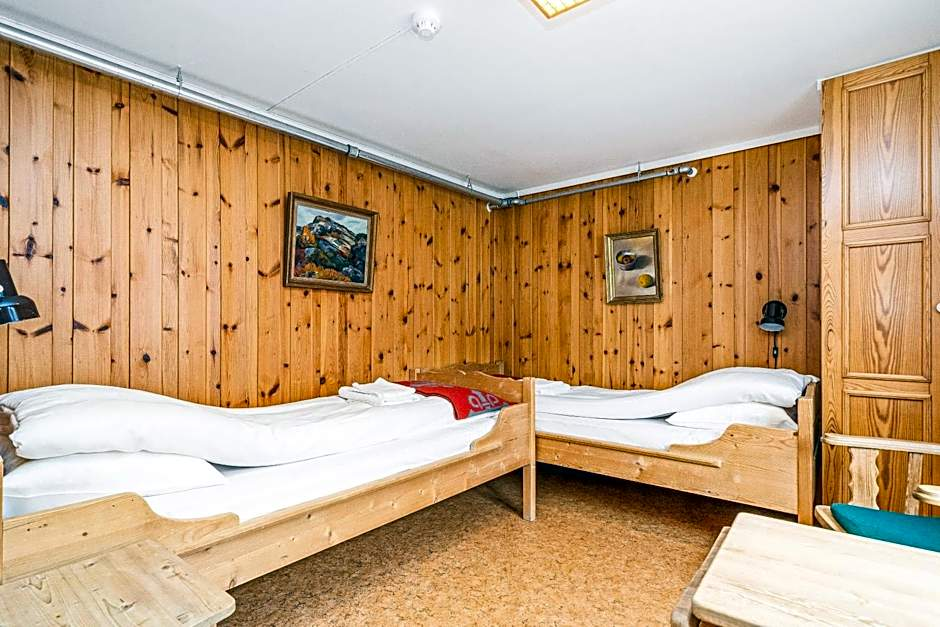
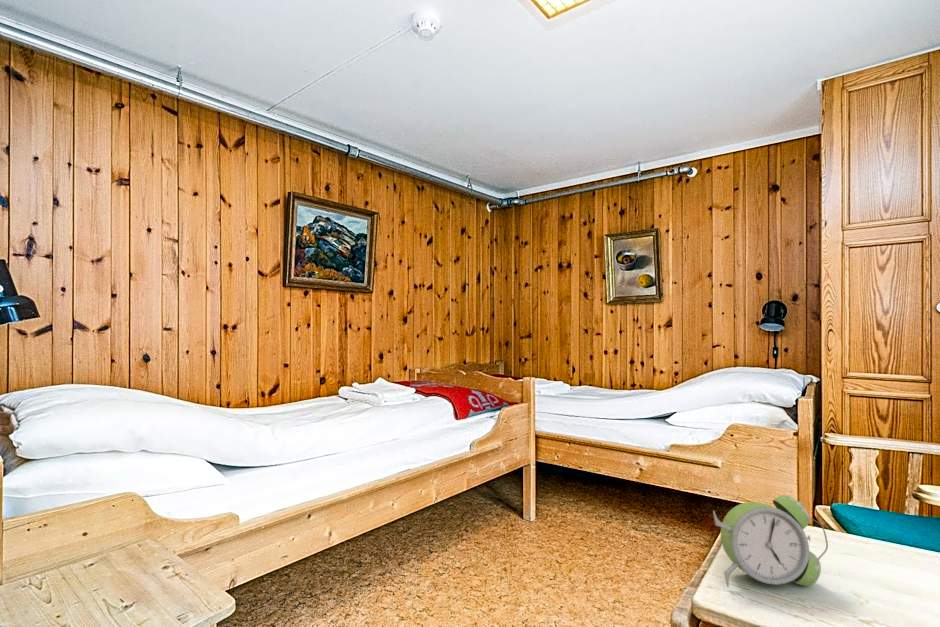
+ alarm clock [712,494,829,588]
